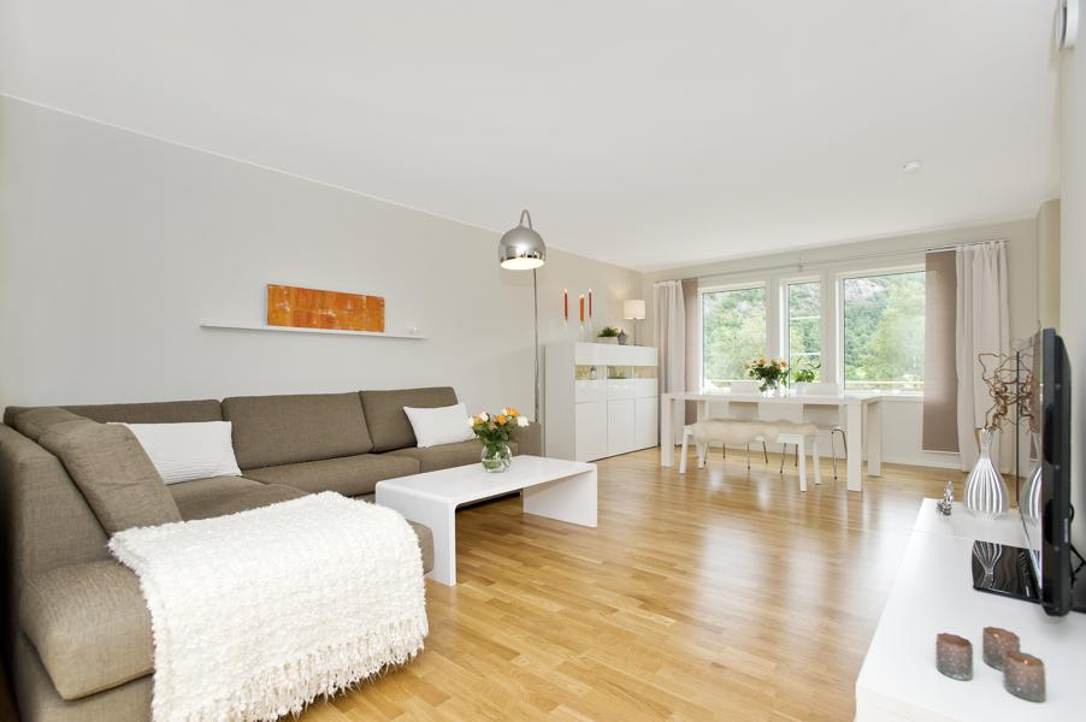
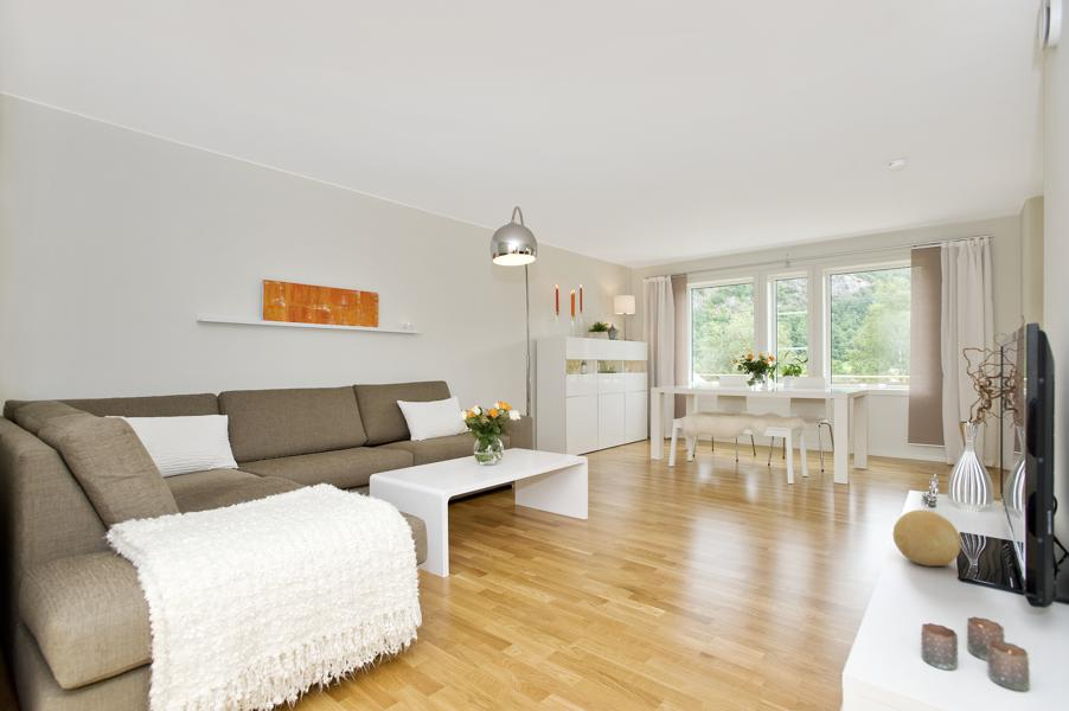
+ decorative ball [892,508,962,568]
